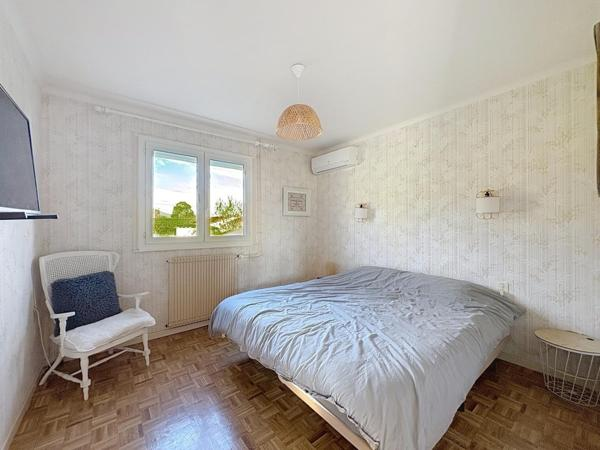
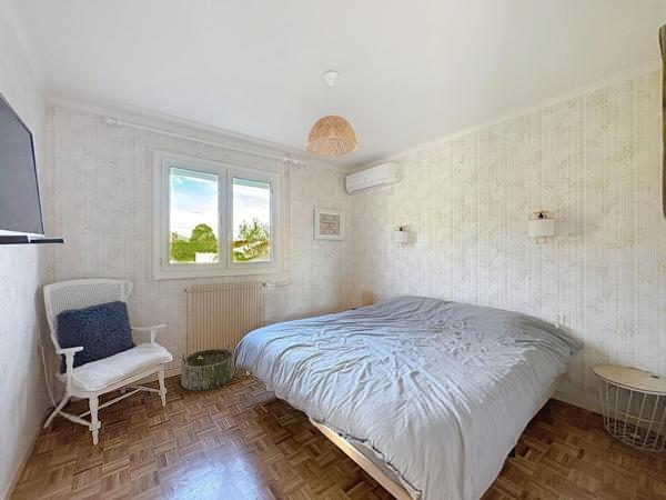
+ basket [180,343,235,391]
